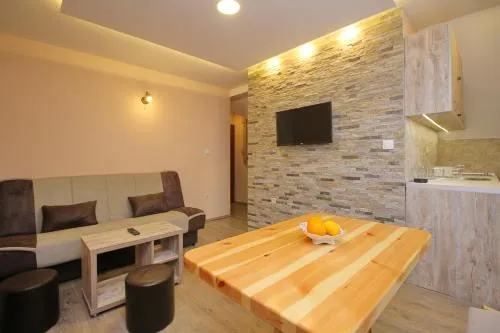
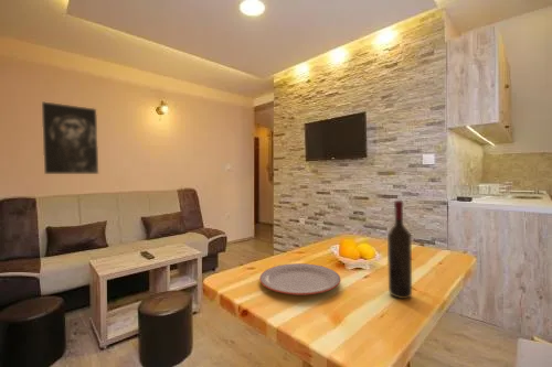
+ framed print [41,100,99,175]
+ wine bottle [386,199,413,300]
+ plate [258,262,341,296]
